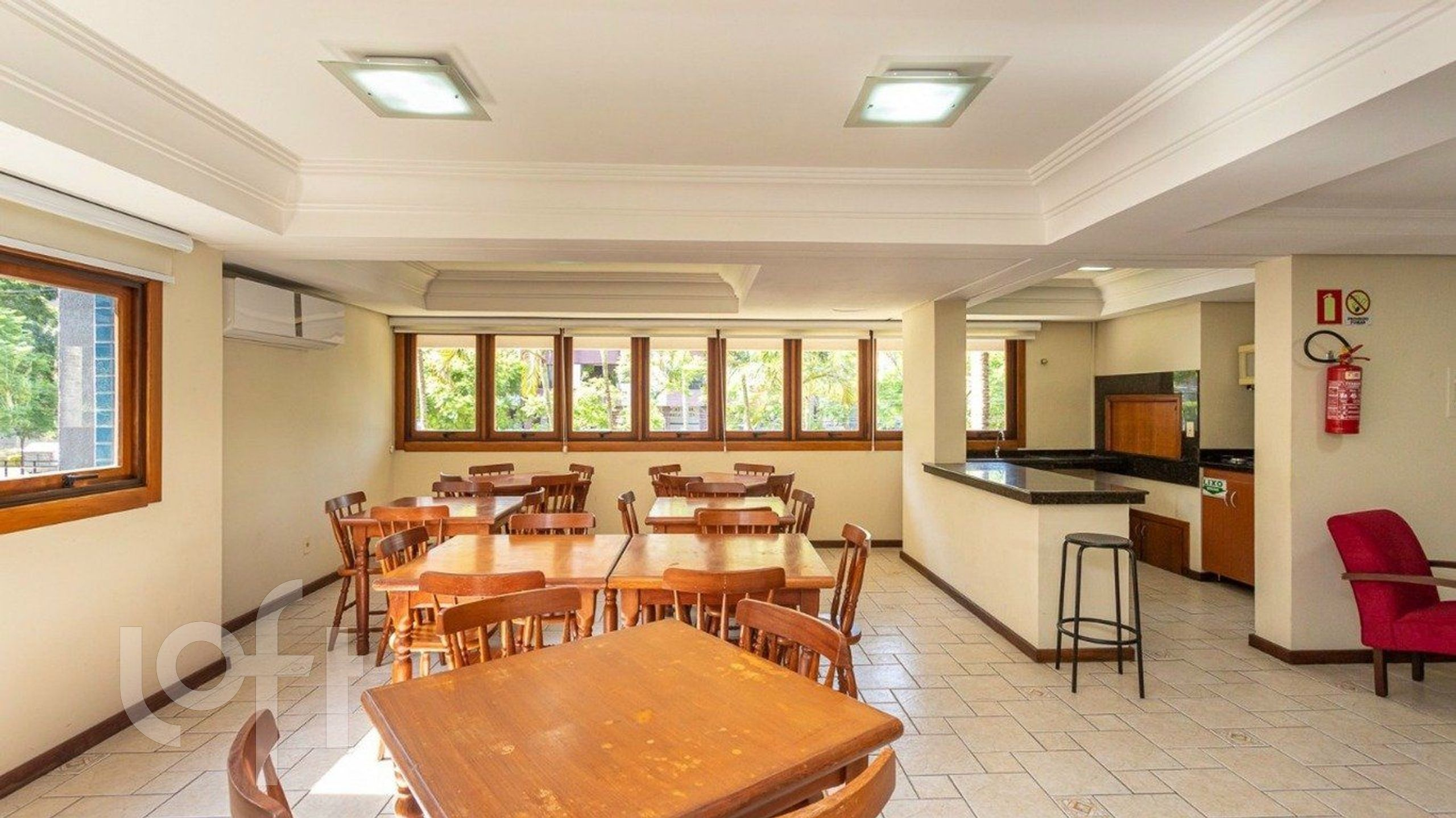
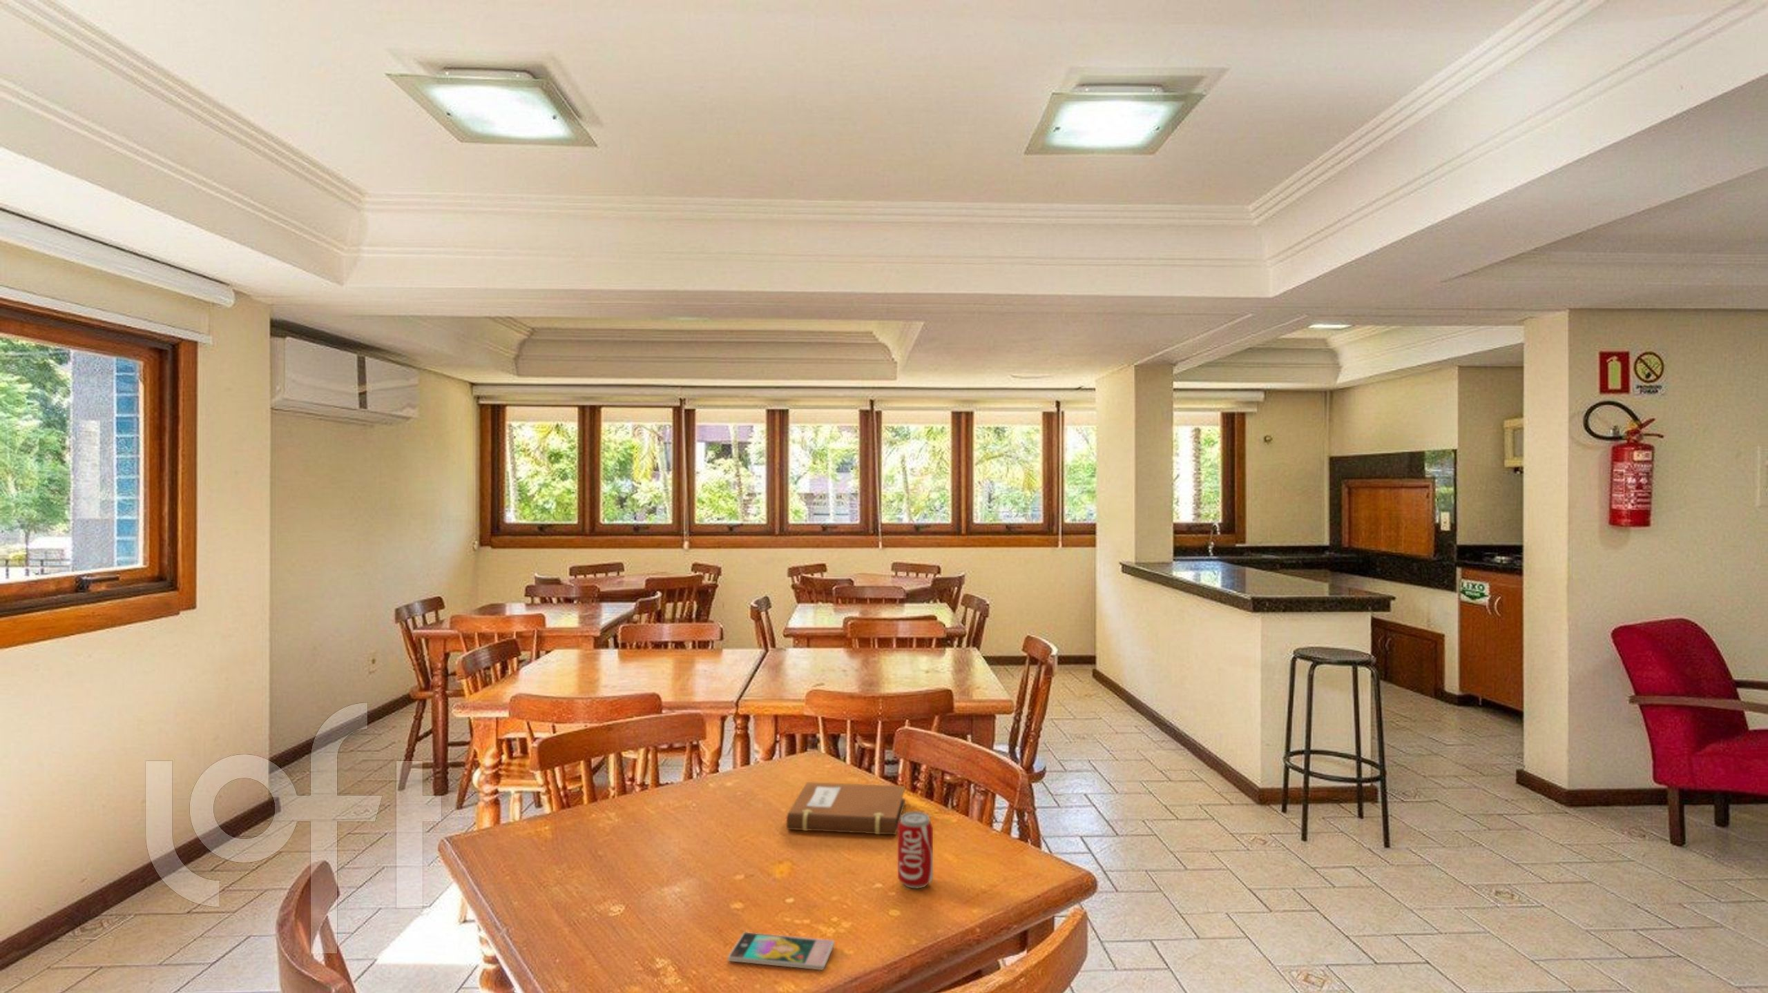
+ notebook [784,781,906,835]
+ smartphone [727,931,835,971]
+ beverage can [897,811,934,889]
